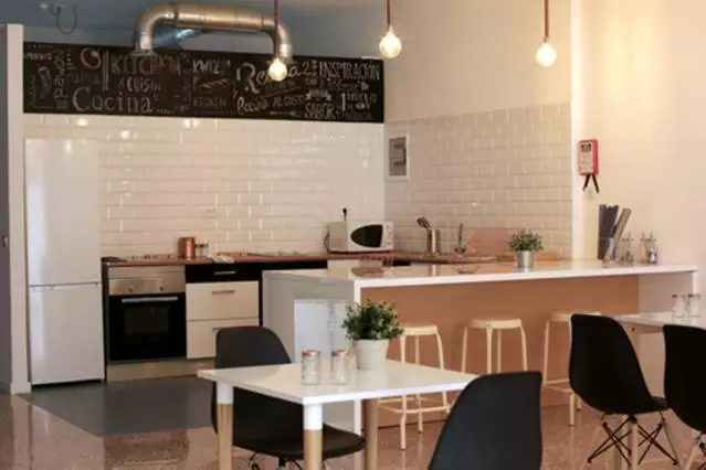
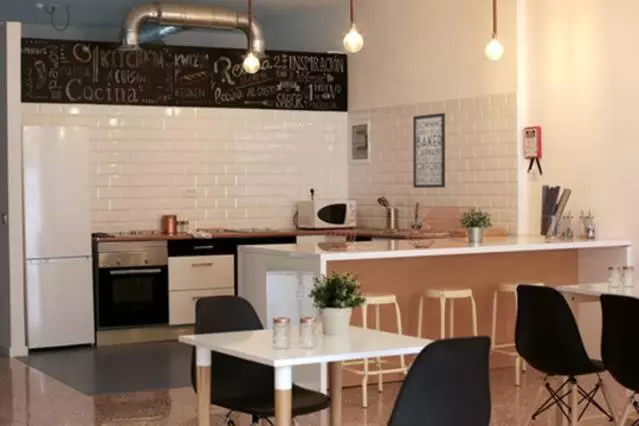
+ wall art [412,112,446,189]
